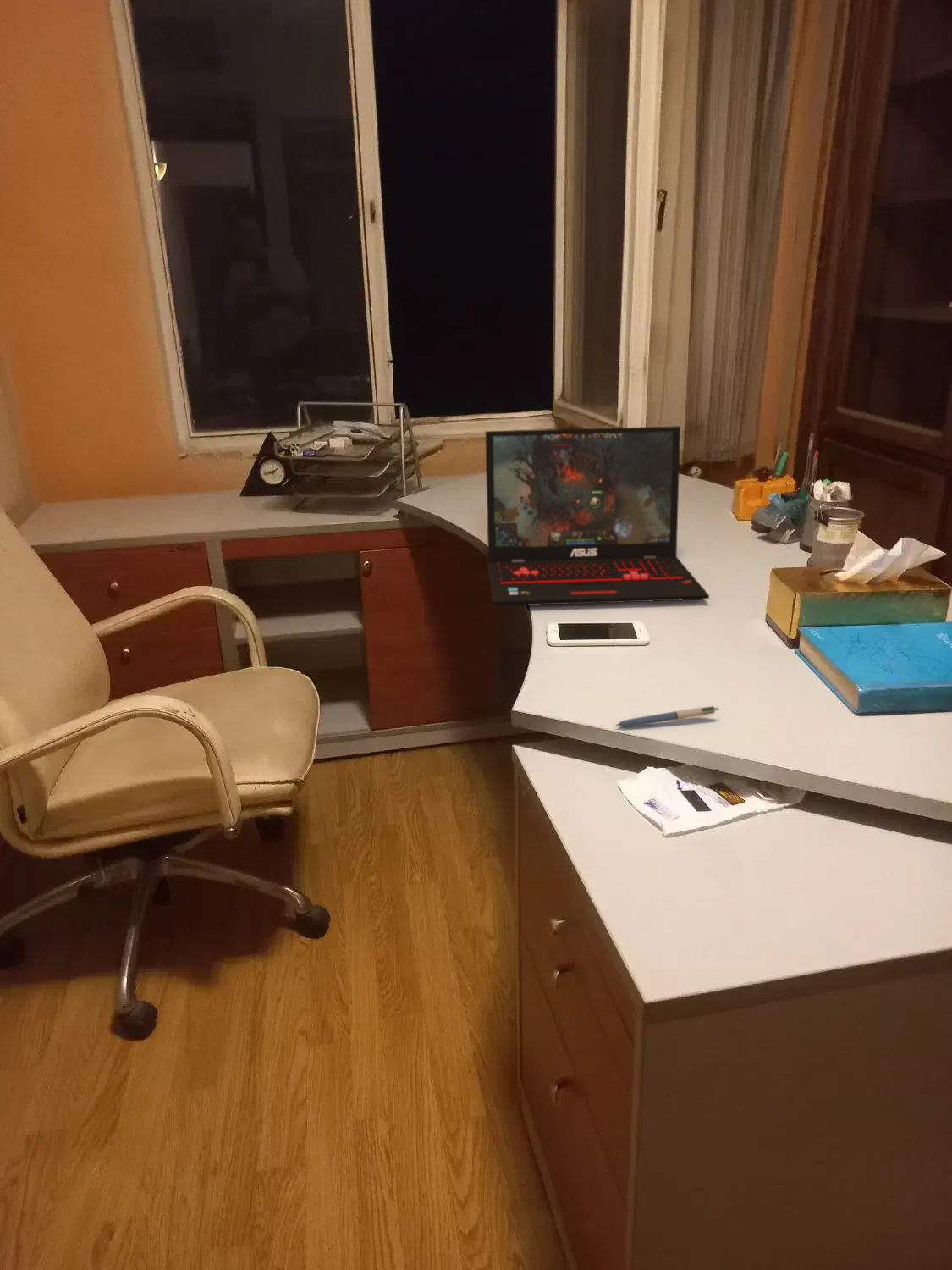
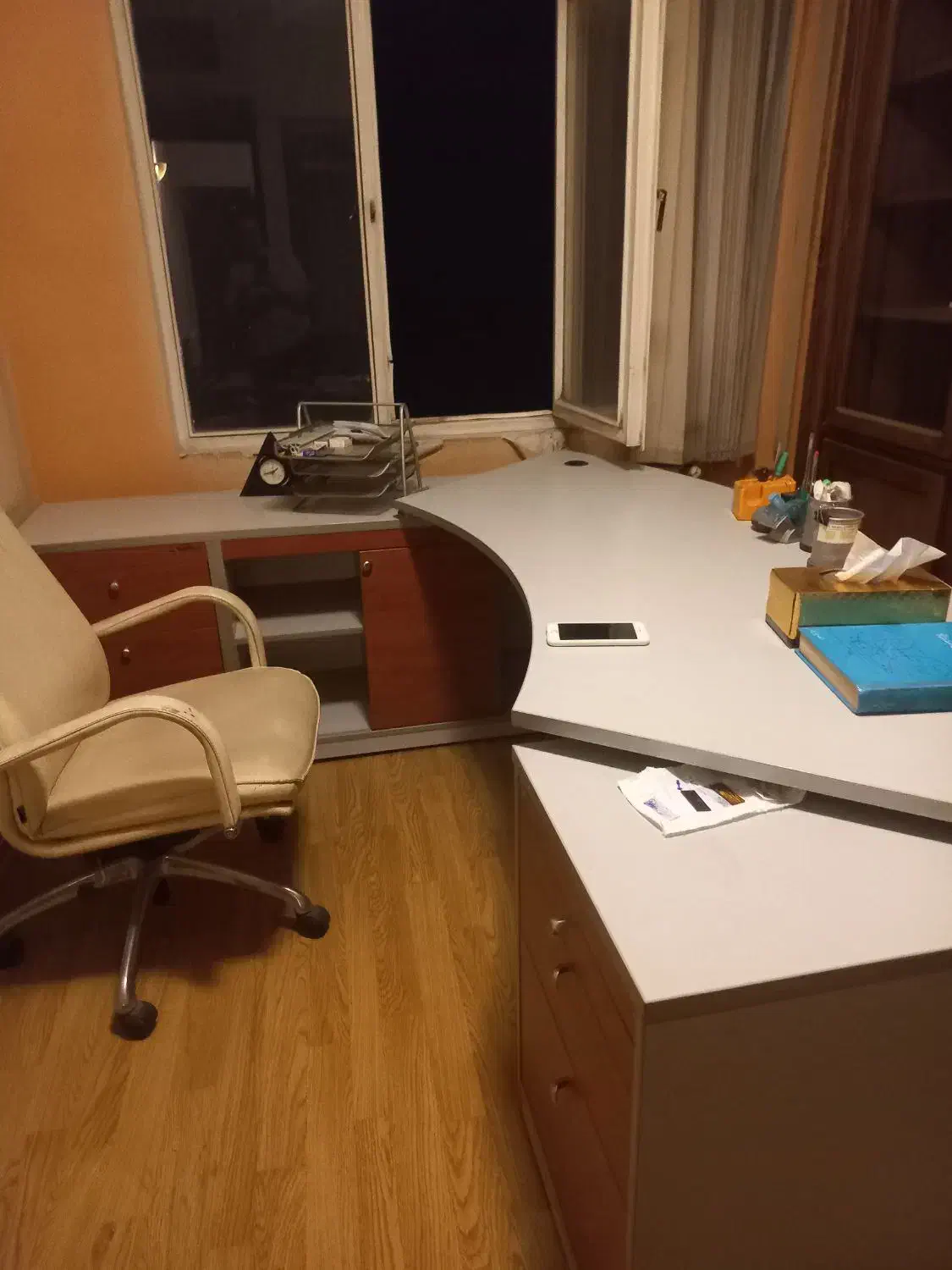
- laptop [484,425,710,607]
- pen [614,705,720,728]
